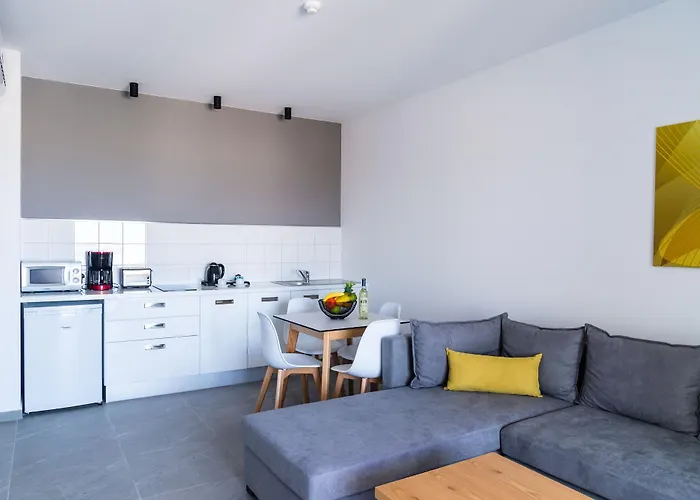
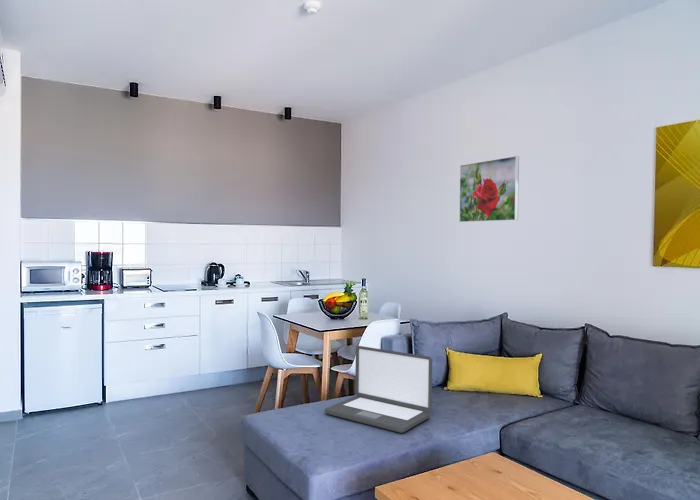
+ laptop [324,345,433,434]
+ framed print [458,155,520,223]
